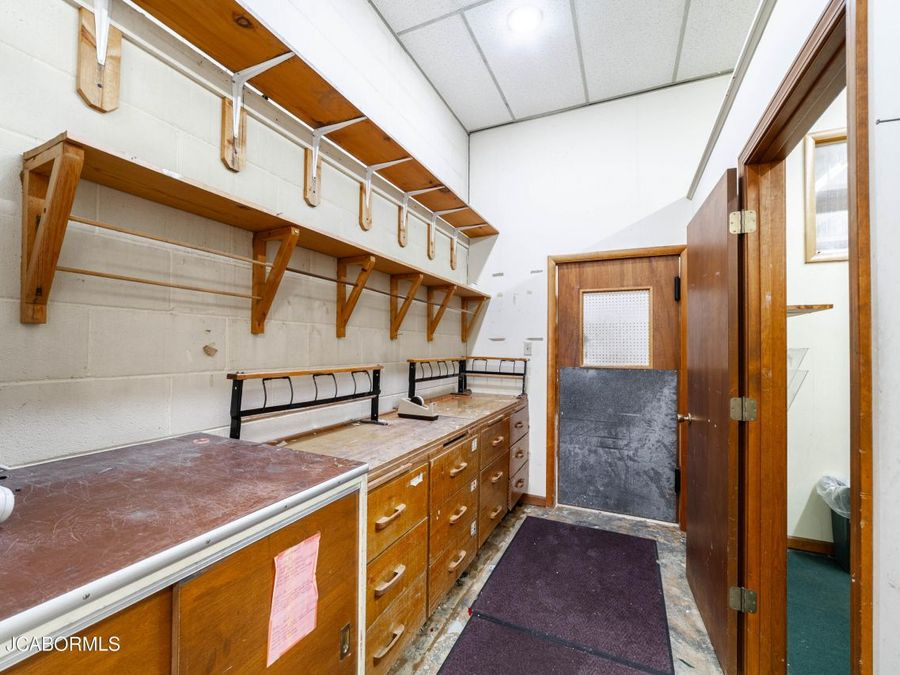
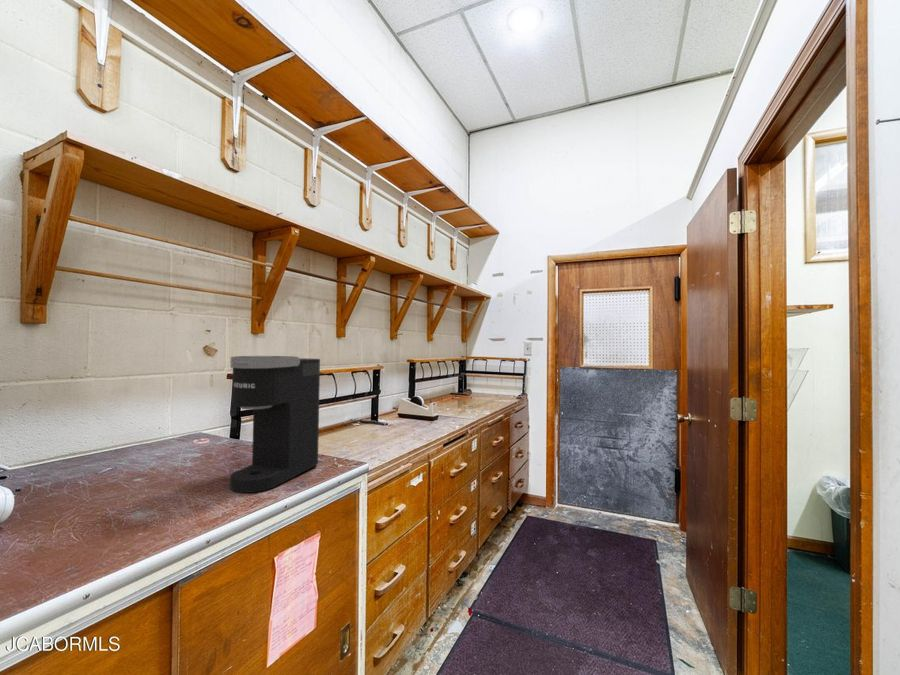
+ coffee maker [229,355,321,494]
